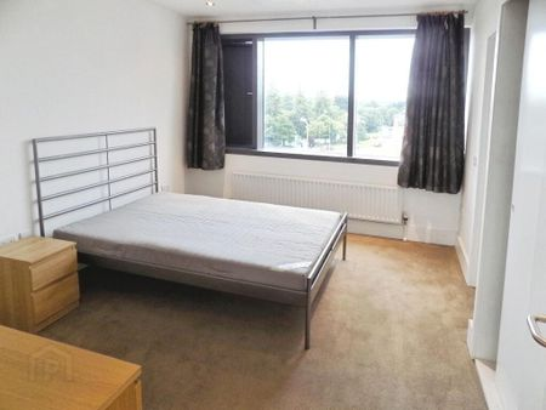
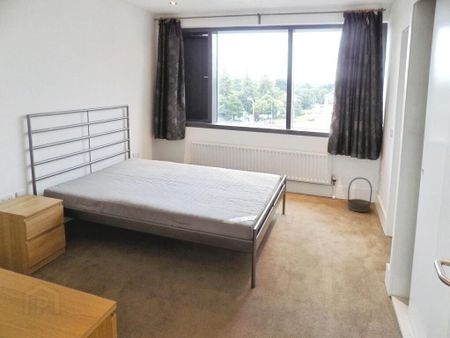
+ basket [347,177,373,213]
